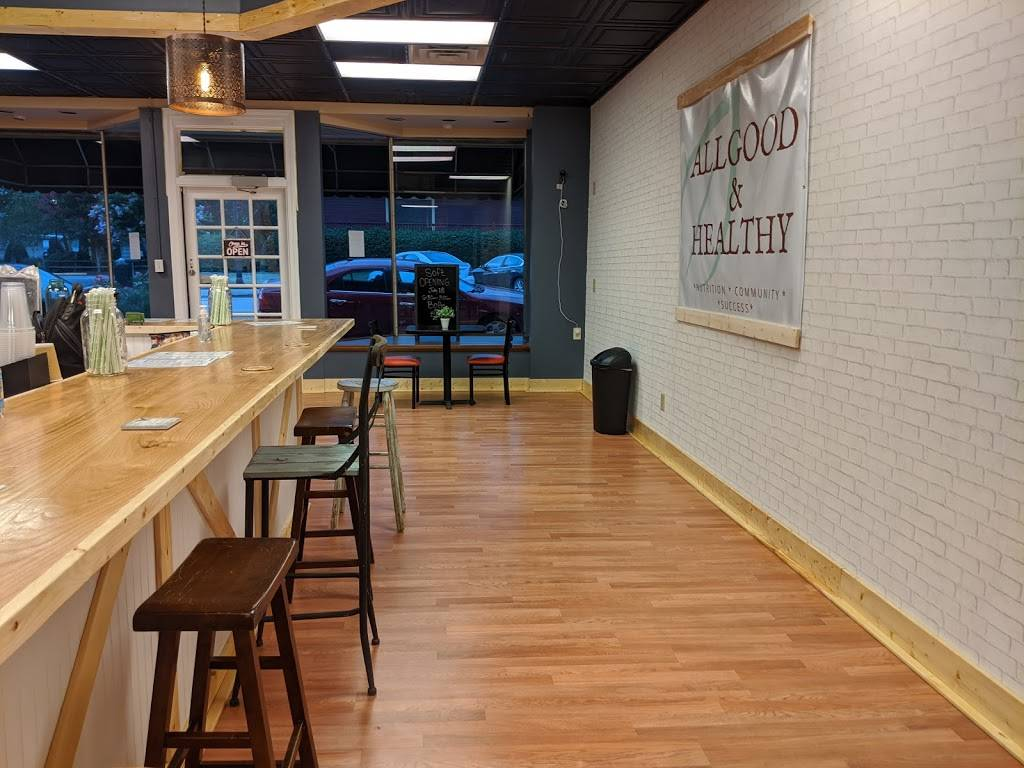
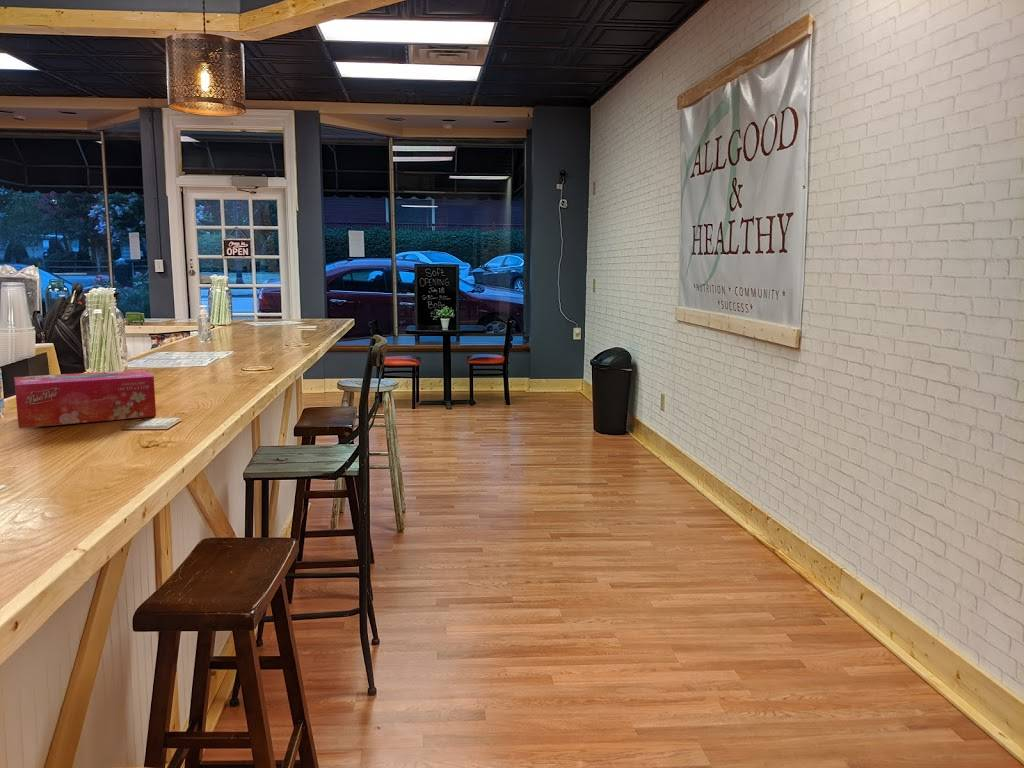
+ tissue box [13,369,157,429]
